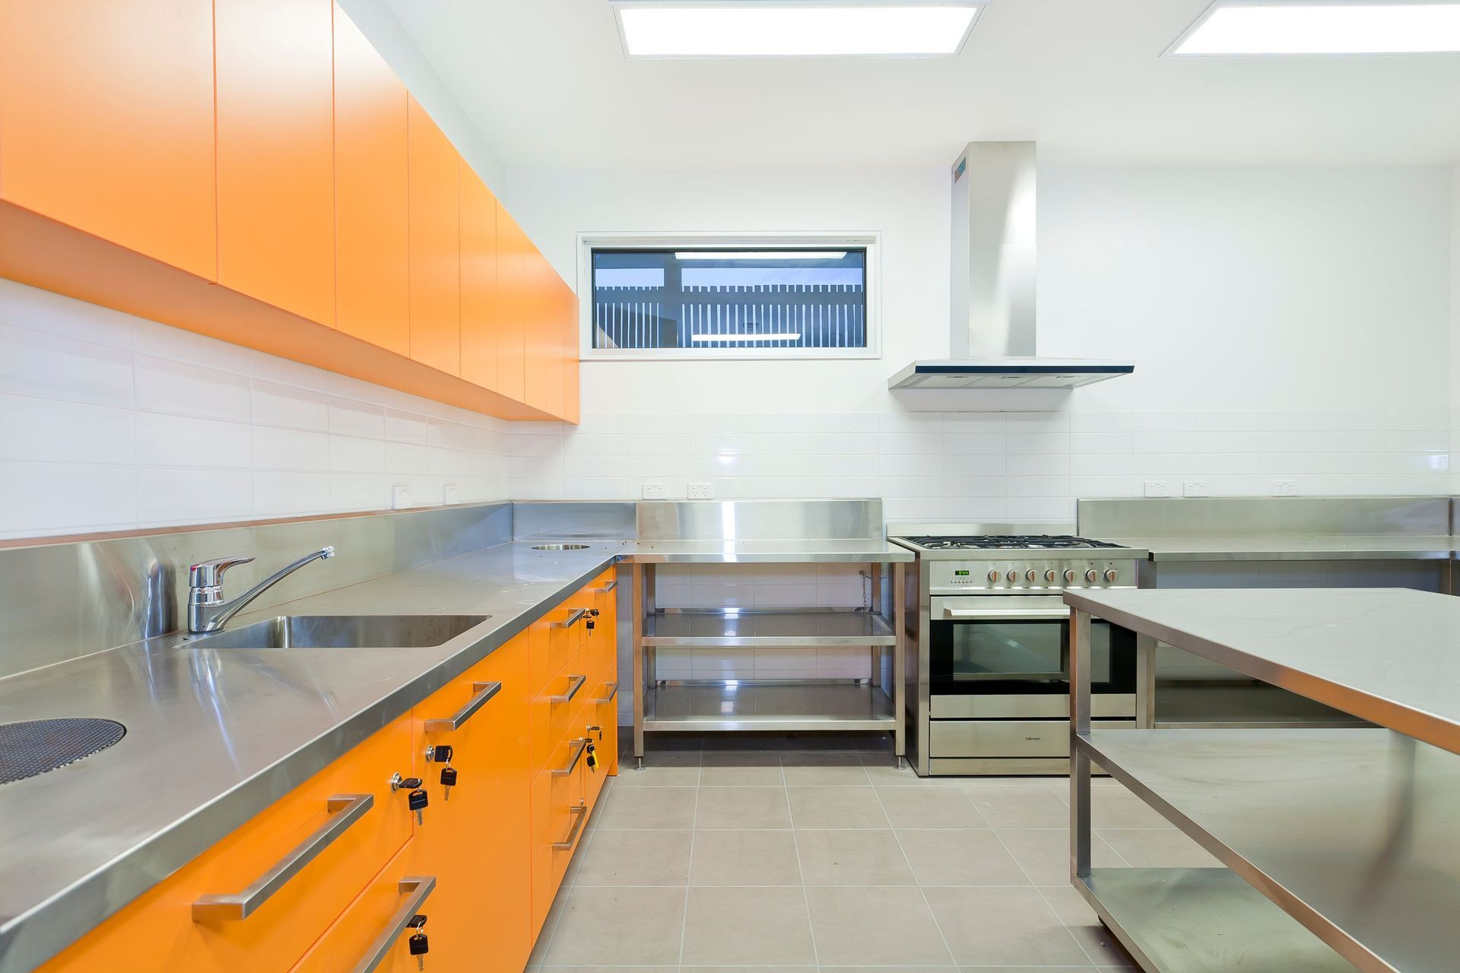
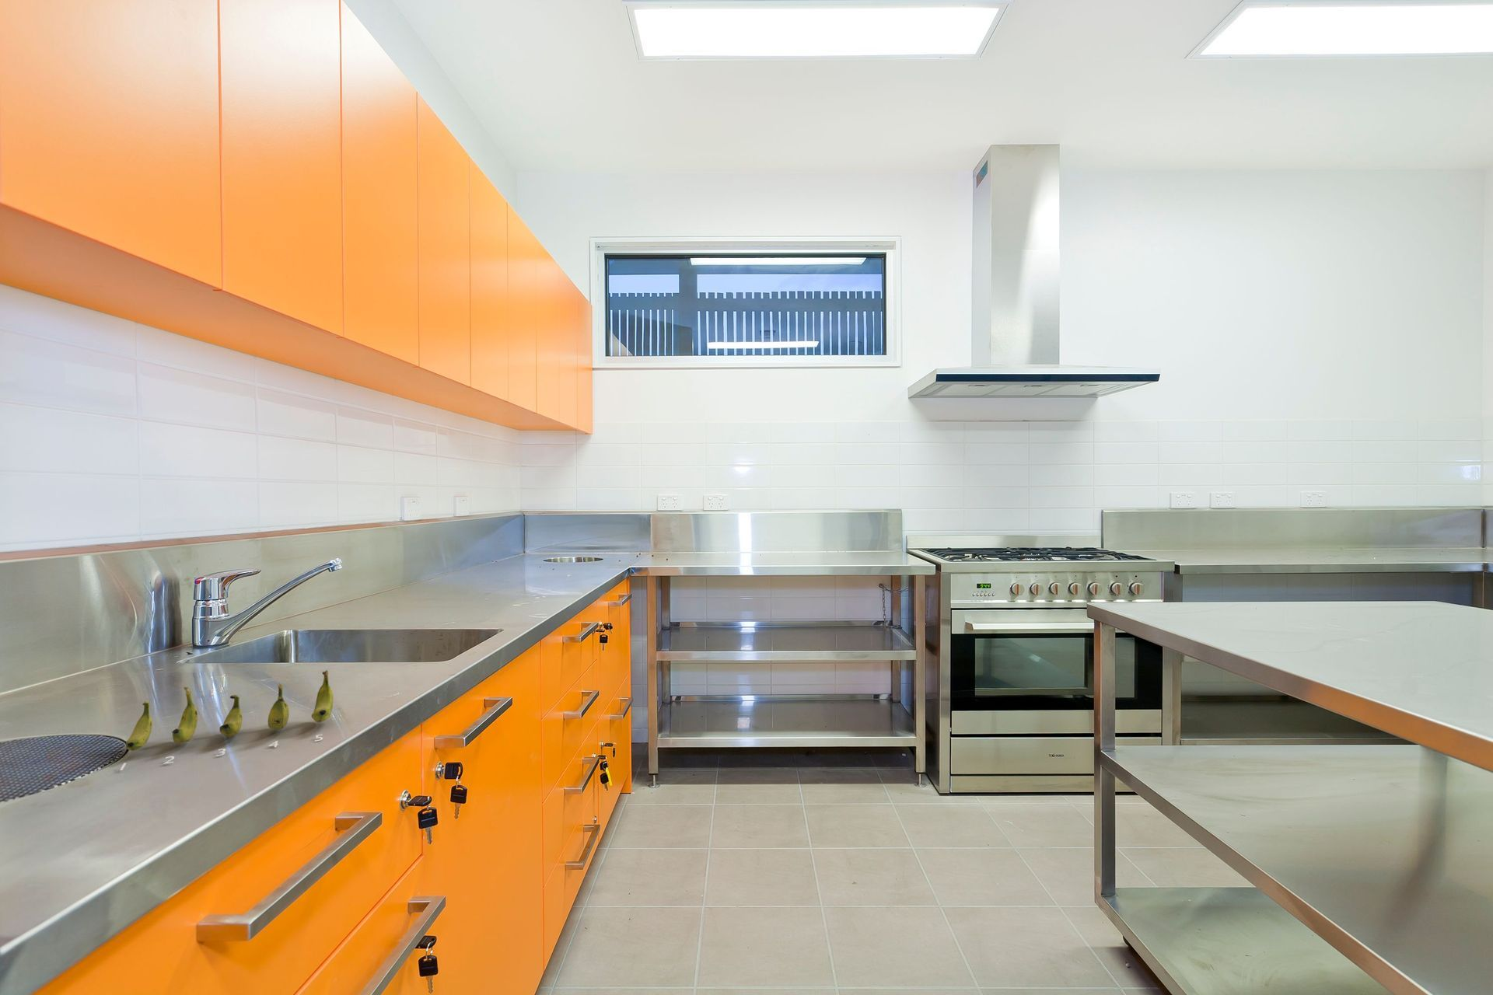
+ banana [119,670,333,771]
